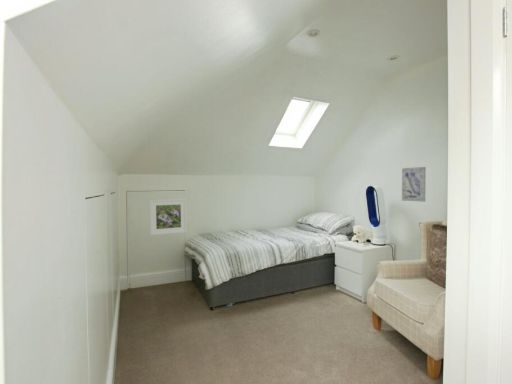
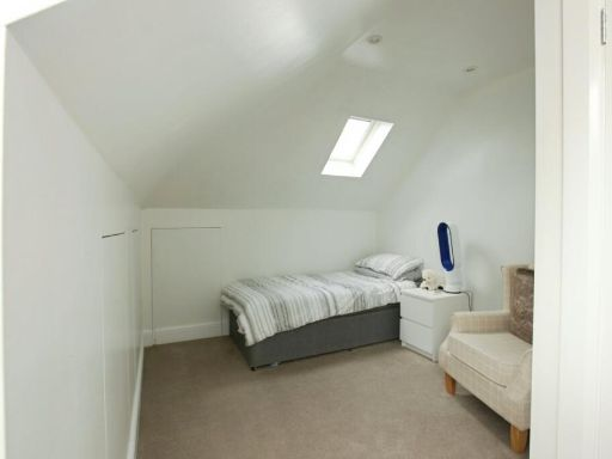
- wall art [401,166,427,203]
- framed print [149,198,188,236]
